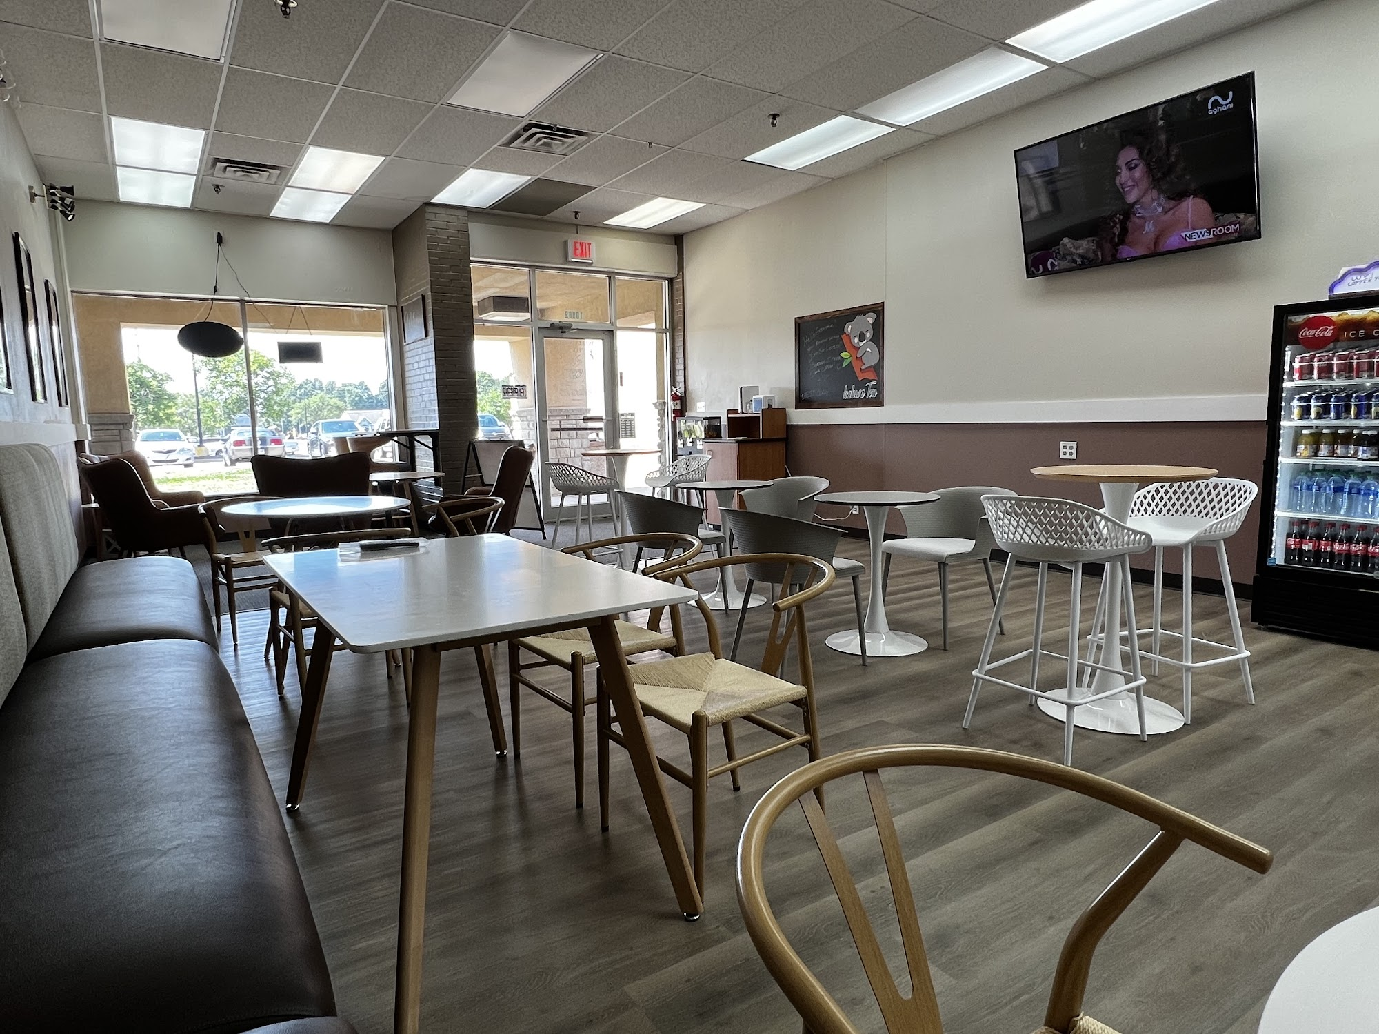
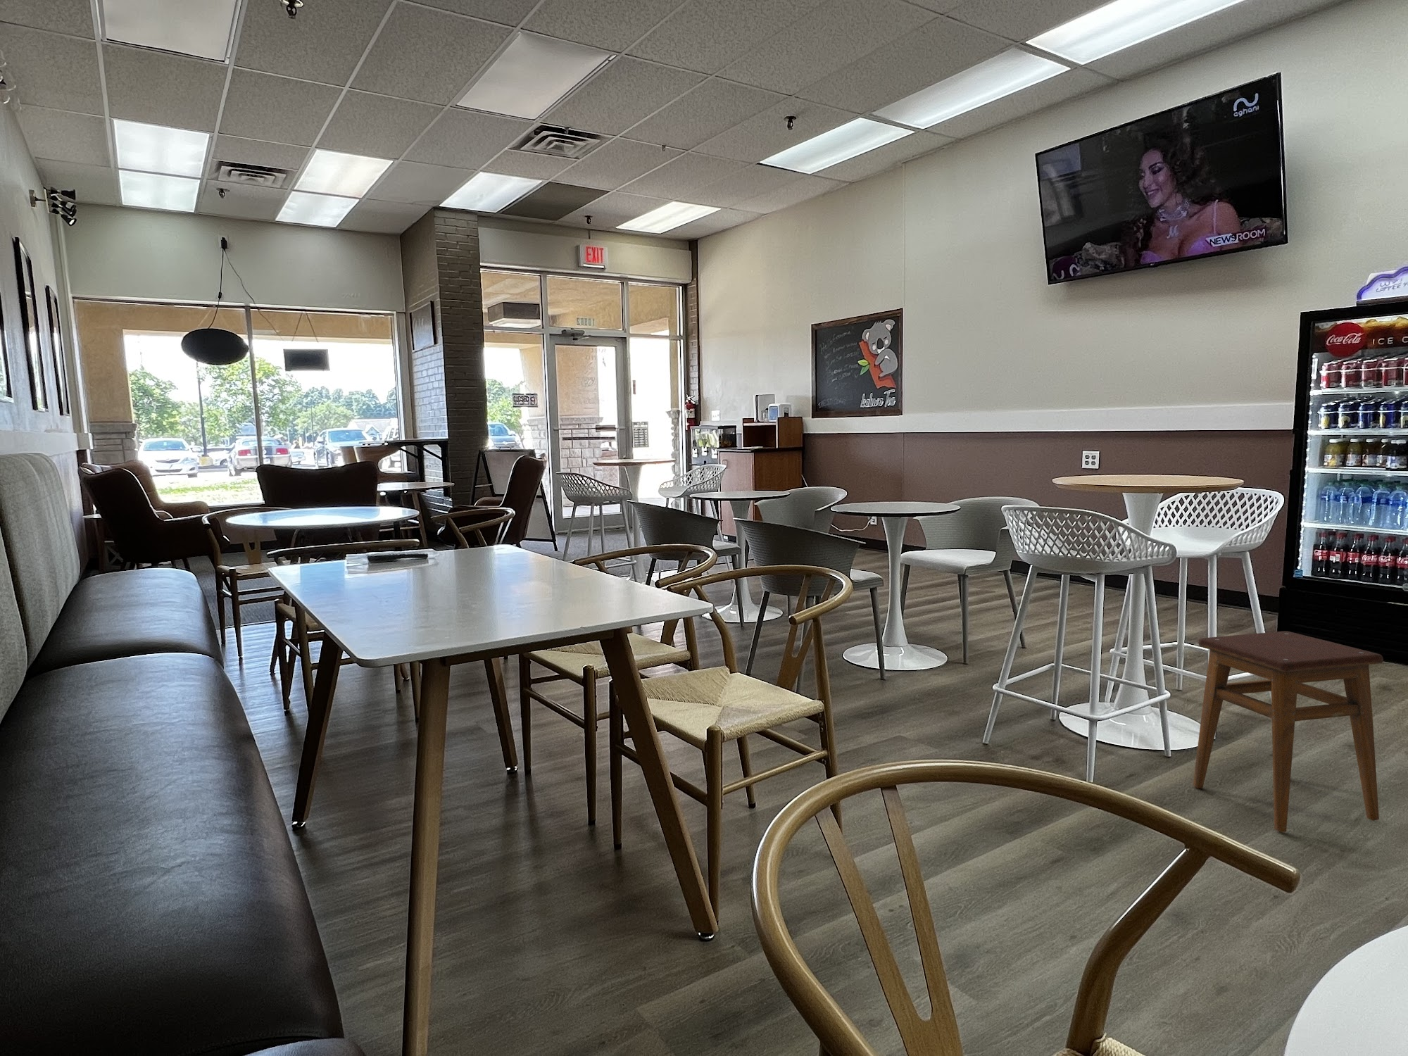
+ stool [1193,631,1384,833]
